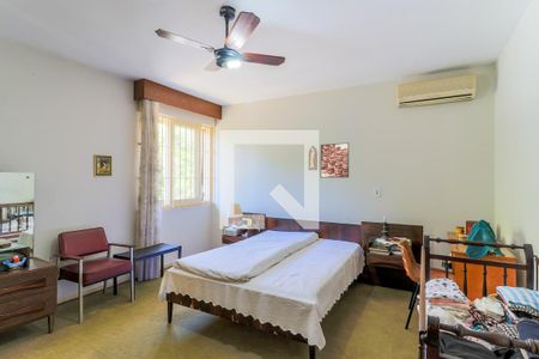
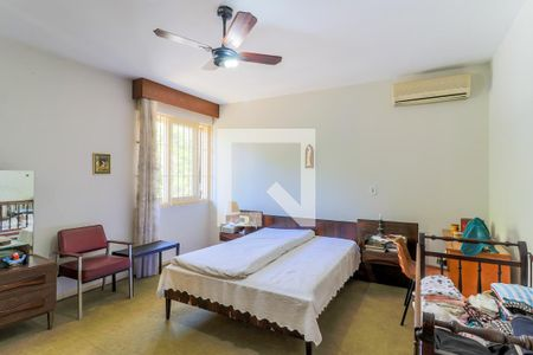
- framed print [319,141,350,178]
